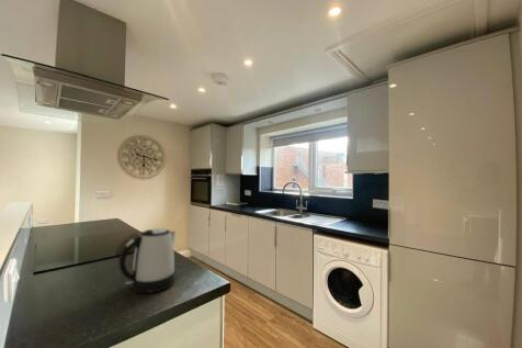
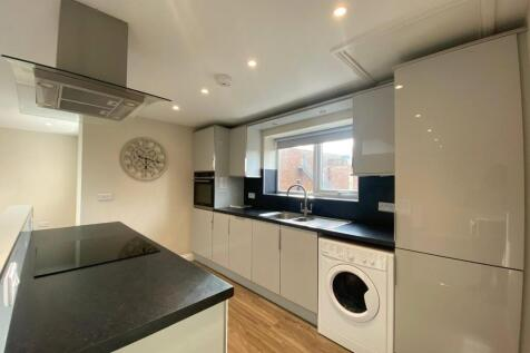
- kettle [117,227,177,294]
